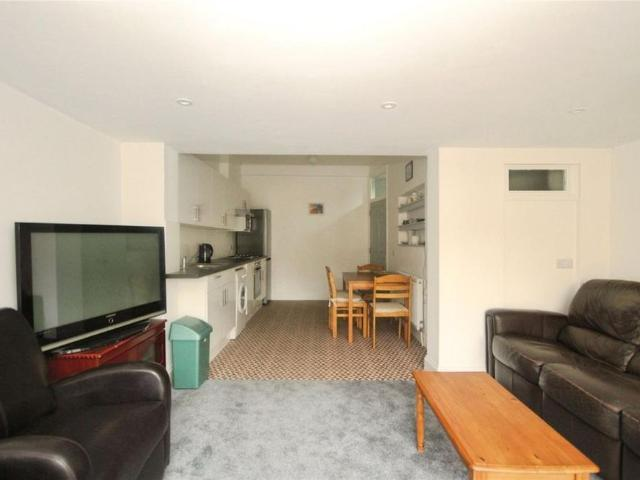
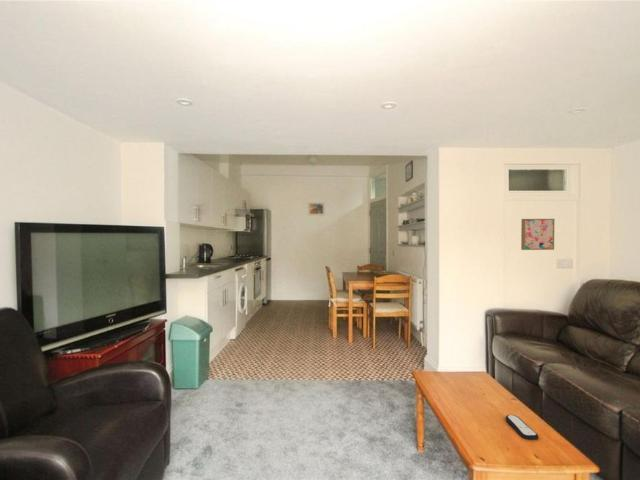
+ wall art [520,218,556,251]
+ remote control [505,414,539,441]
